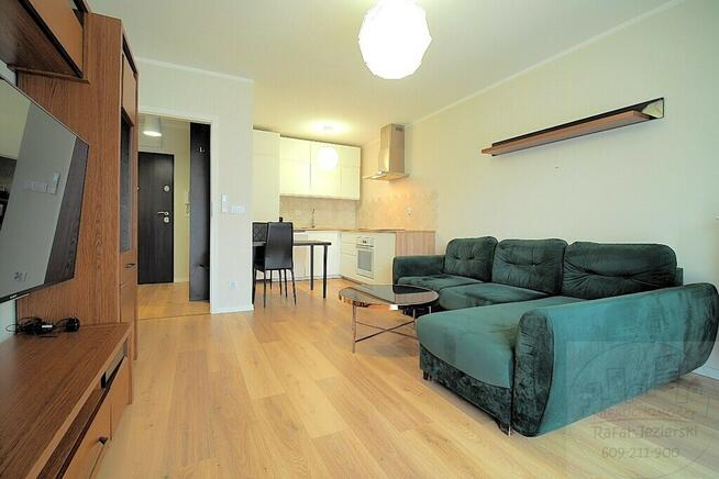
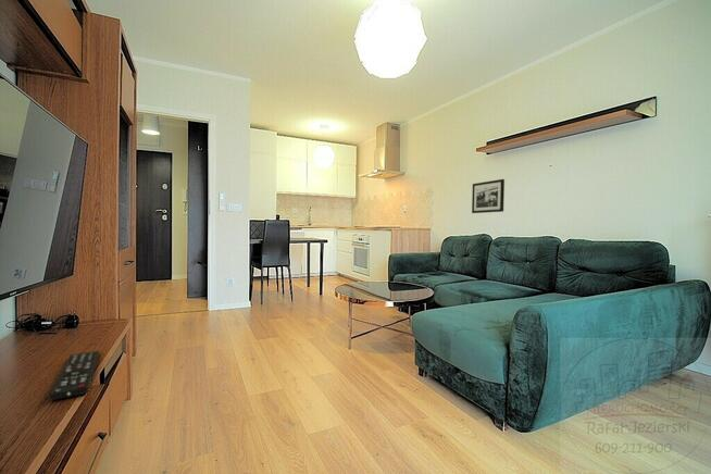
+ remote control [48,350,100,402]
+ picture frame [471,178,506,214]
